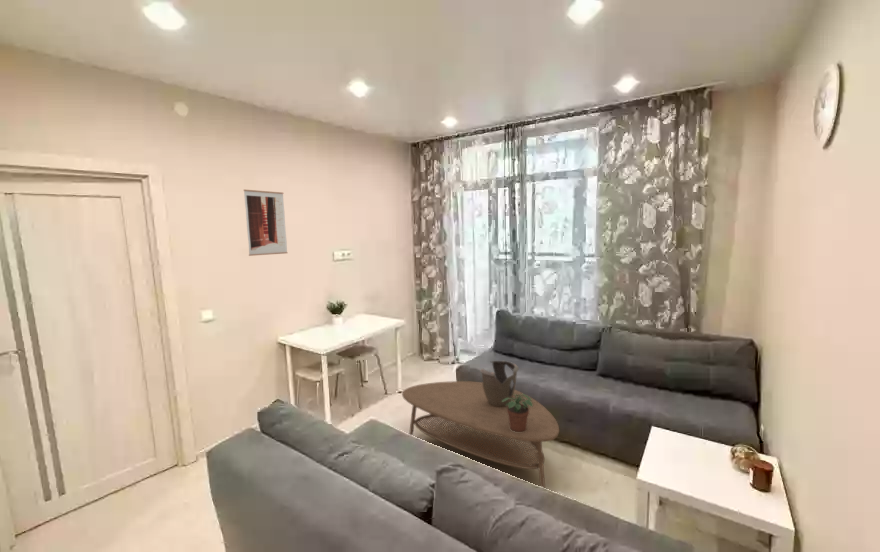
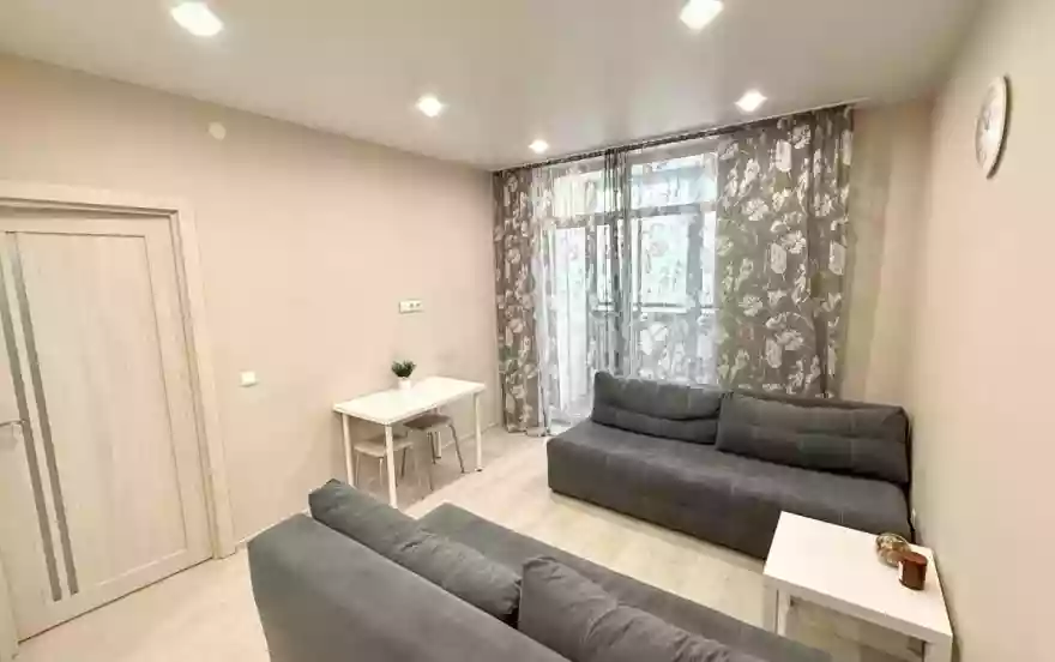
- wall art [243,189,288,257]
- decorative bowl [479,360,520,407]
- coffee table [401,380,560,489]
- potted plant [502,393,533,432]
